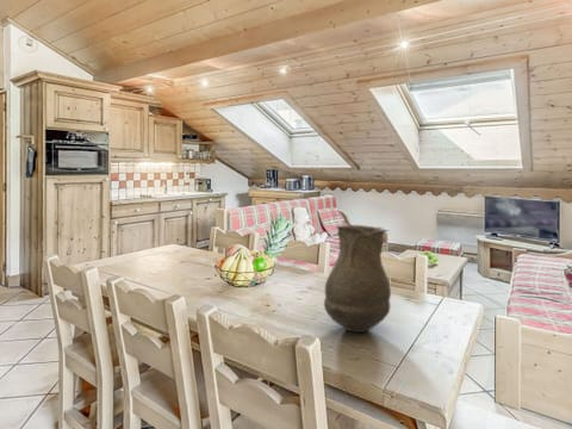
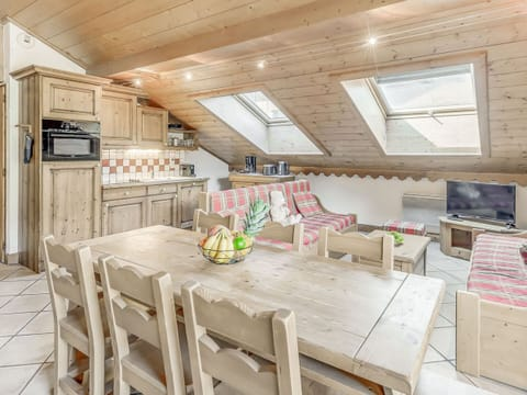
- vase [323,224,392,334]
